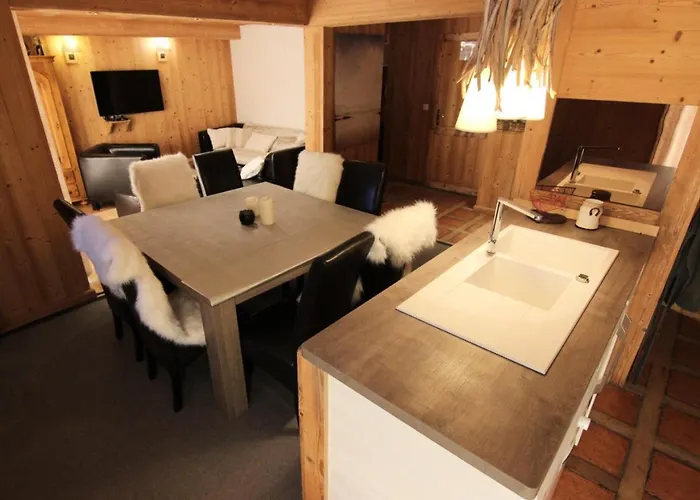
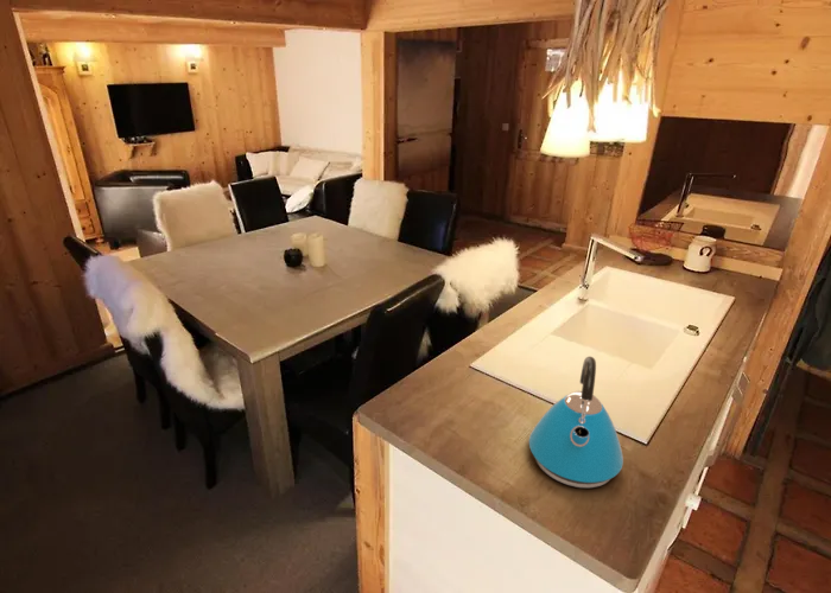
+ kettle [528,356,624,489]
